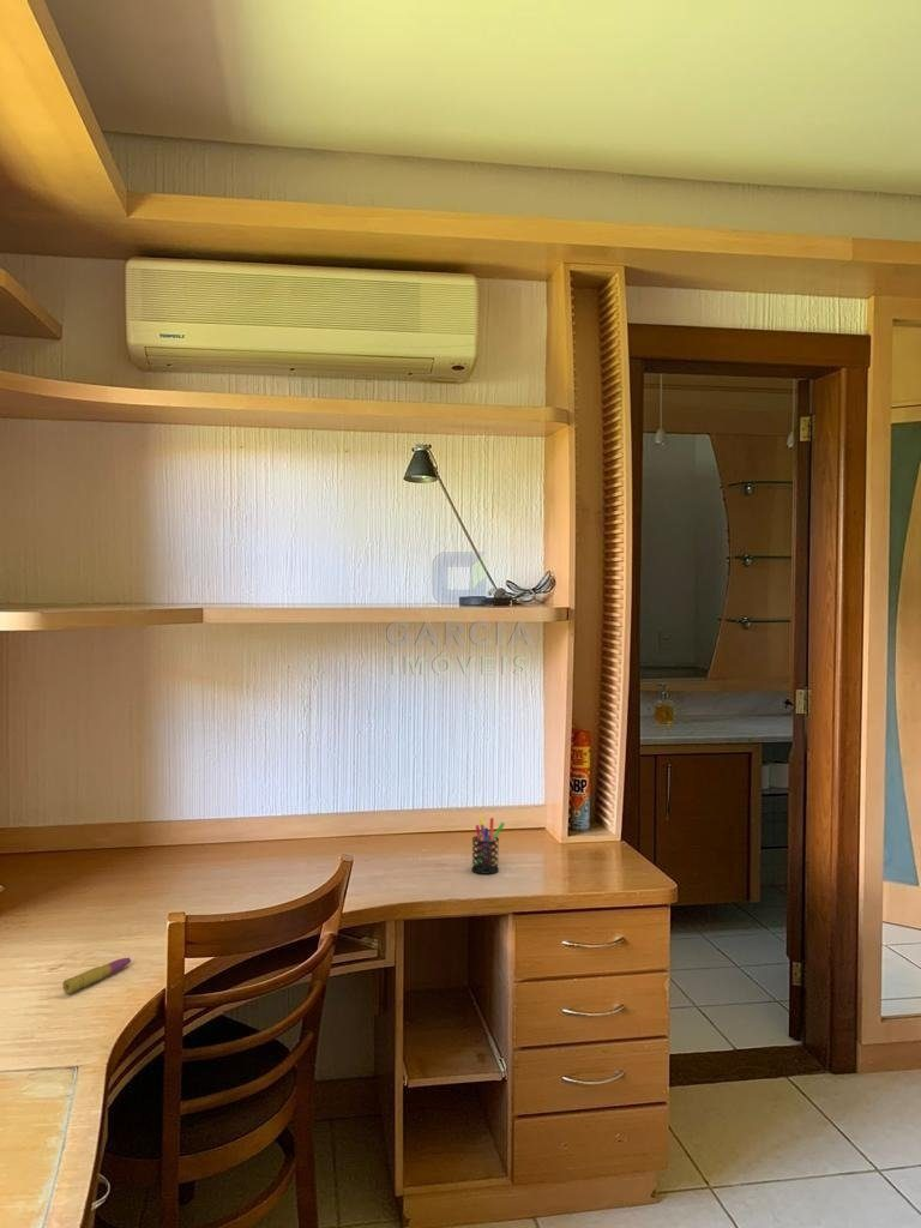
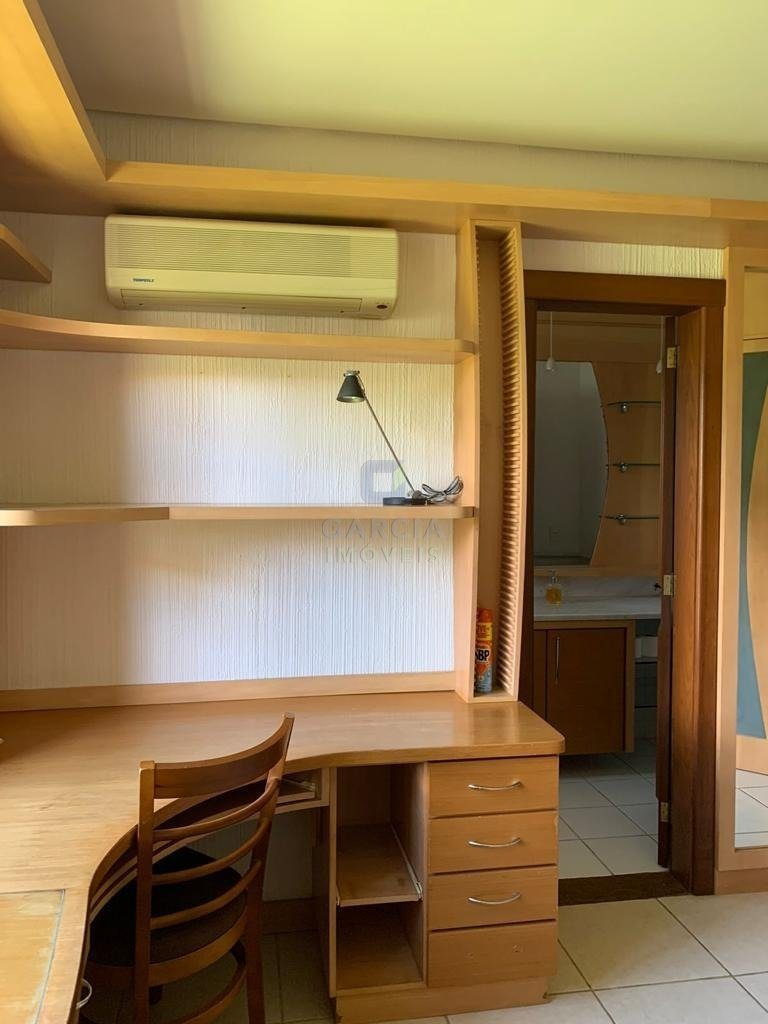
- pen [61,957,134,994]
- pen holder [470,815,506,875]
